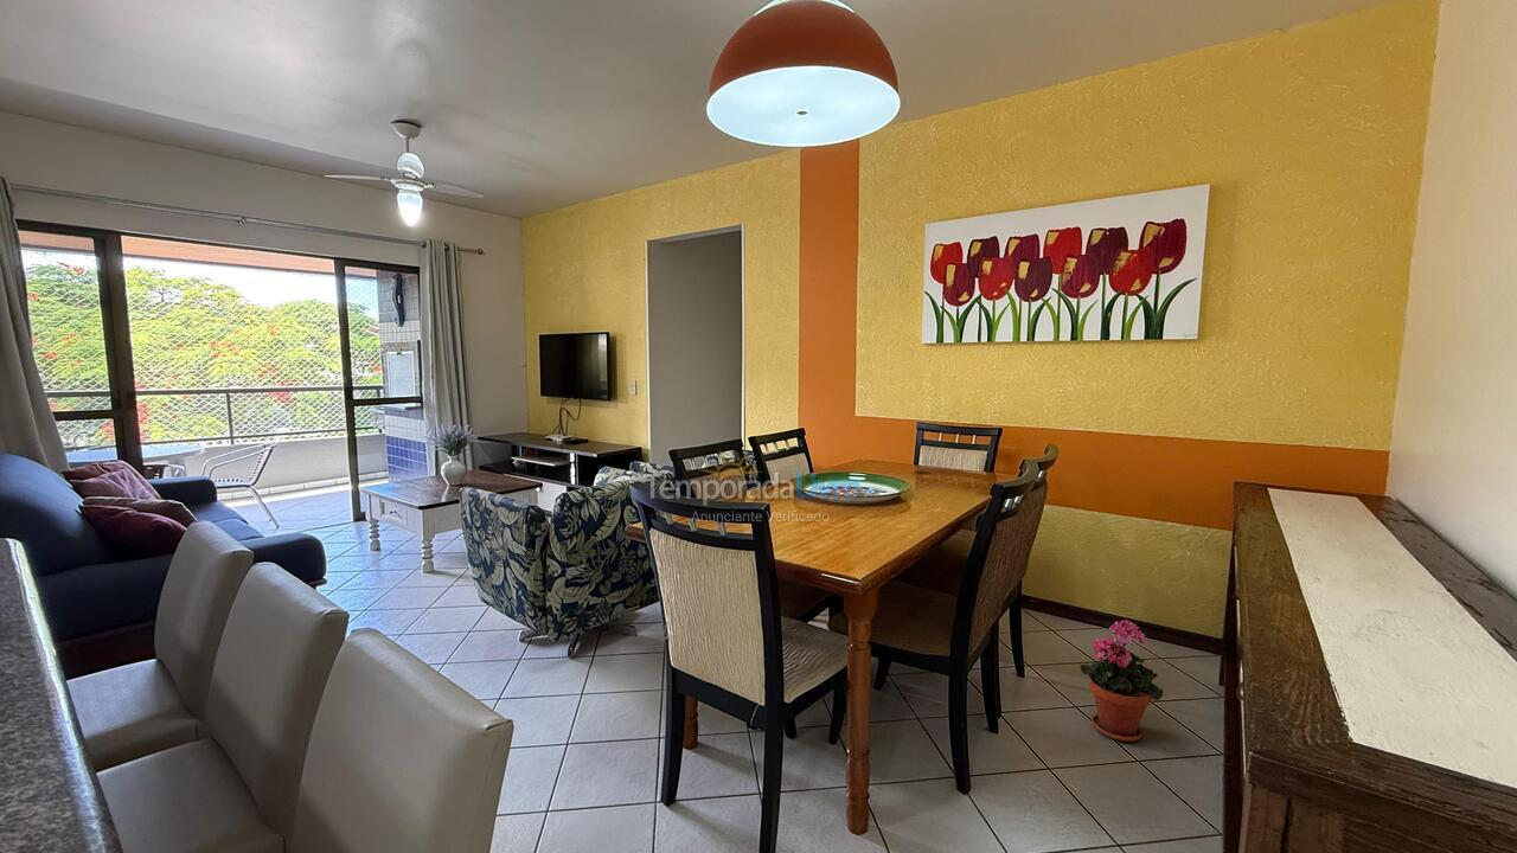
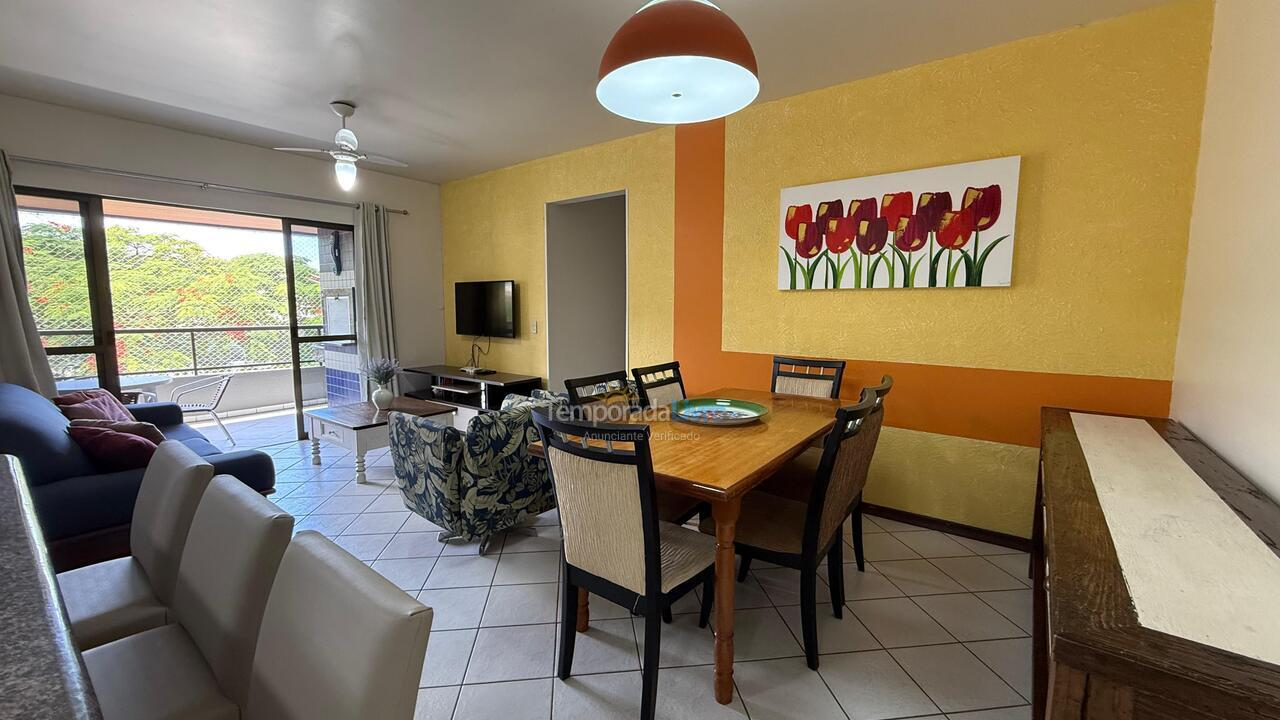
- potted plant [1078,618,1164,743]
